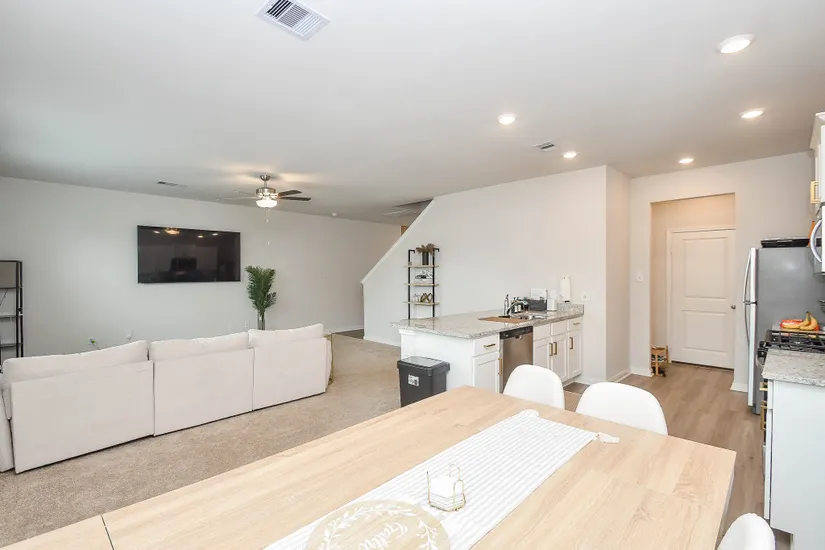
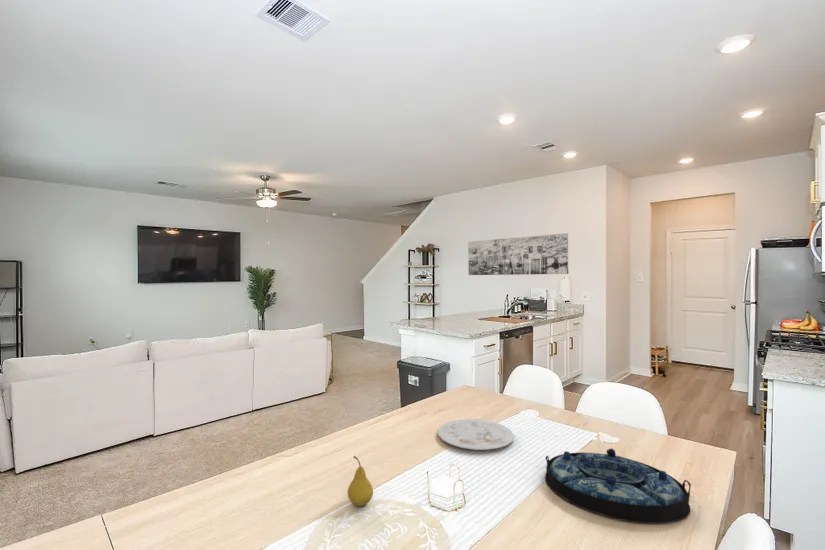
+ wall art [467,232,569,276]
+ fruit [347,455,374,507]
+ plate [437,418,515,451]
+ serving tray [544,447,692,525]
